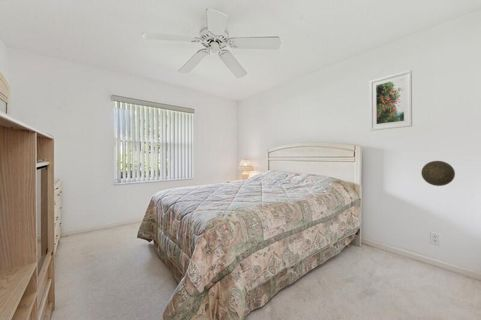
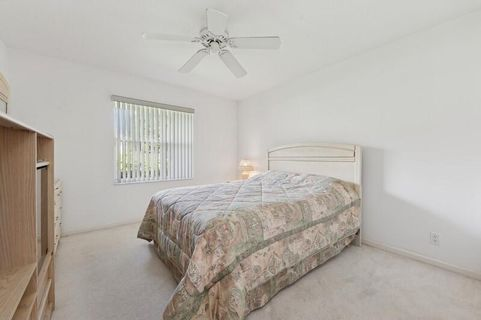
- decorative plate [420,160,456,187]
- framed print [369,69,413,132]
